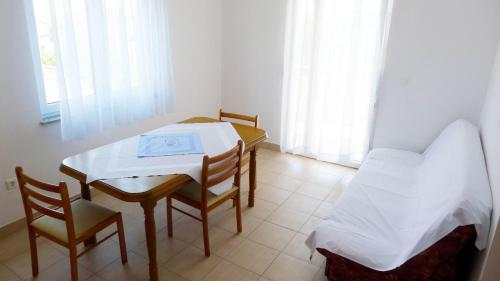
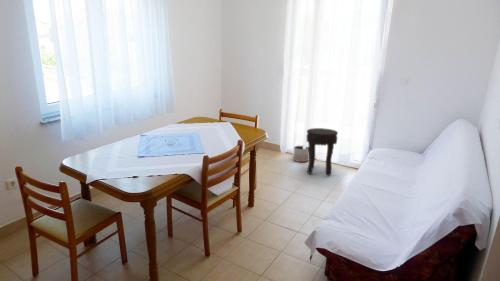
+ side table [306,127,339,177]
+ planter [292,145,309,163]
